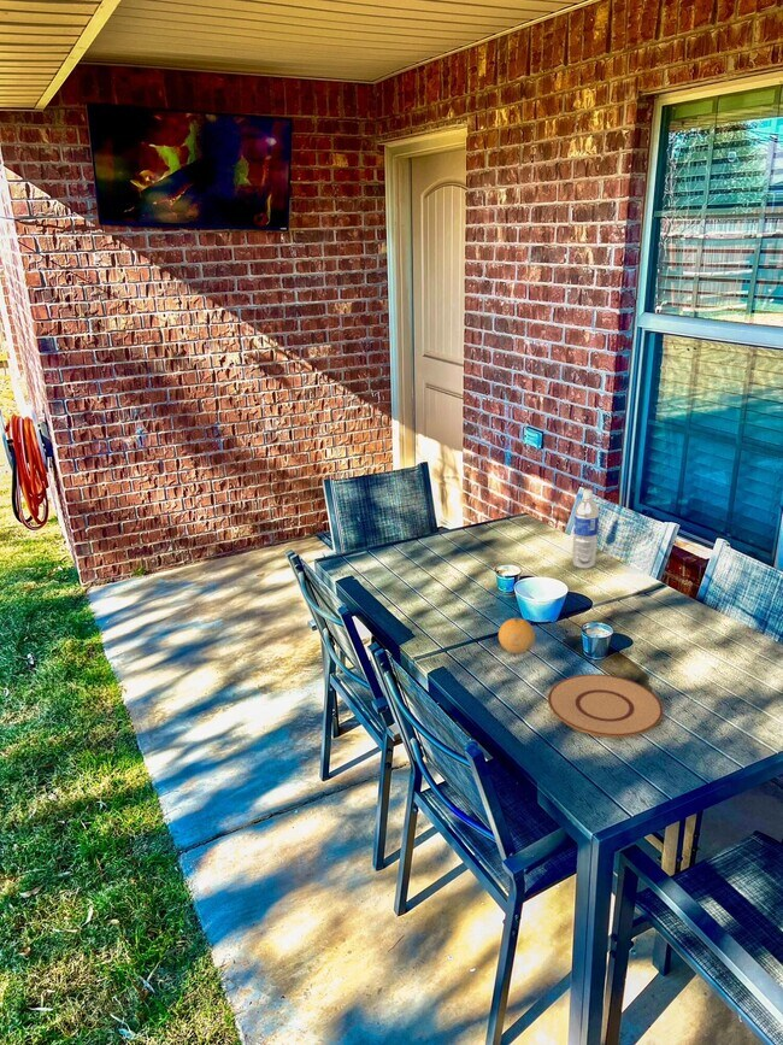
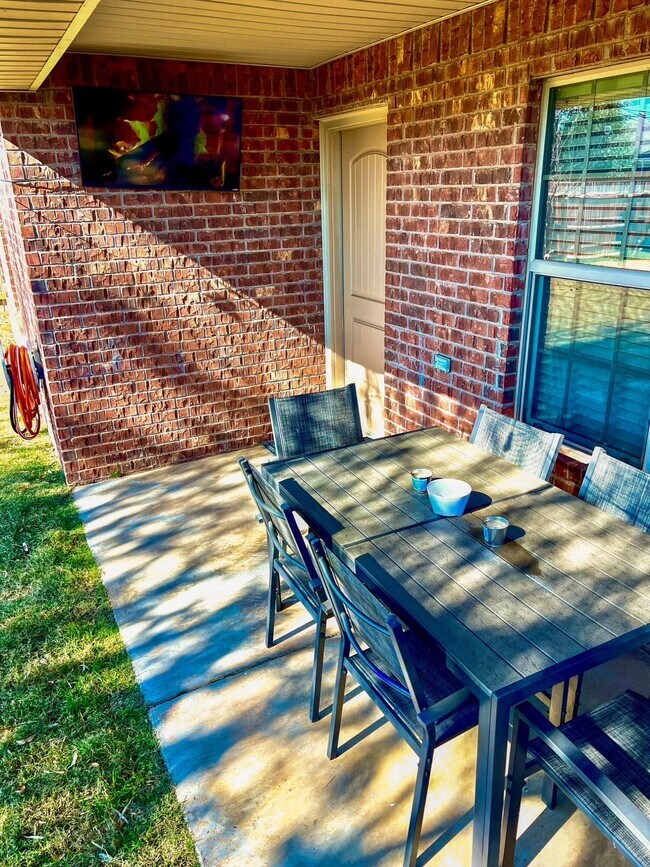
- water bottle [571,488,600,570]
- plate [547,673,665,739]
- fruit [498,617,536,654]
